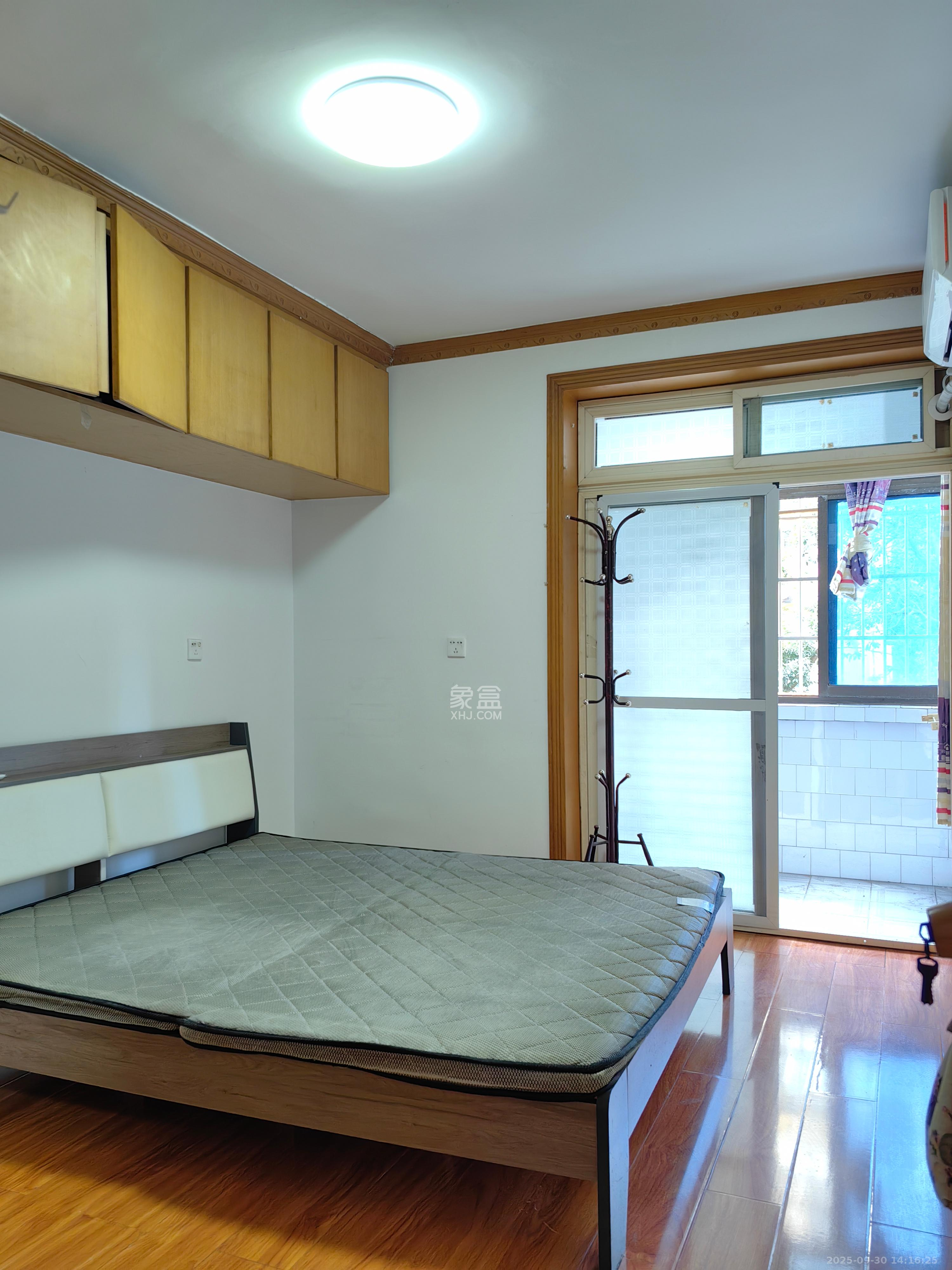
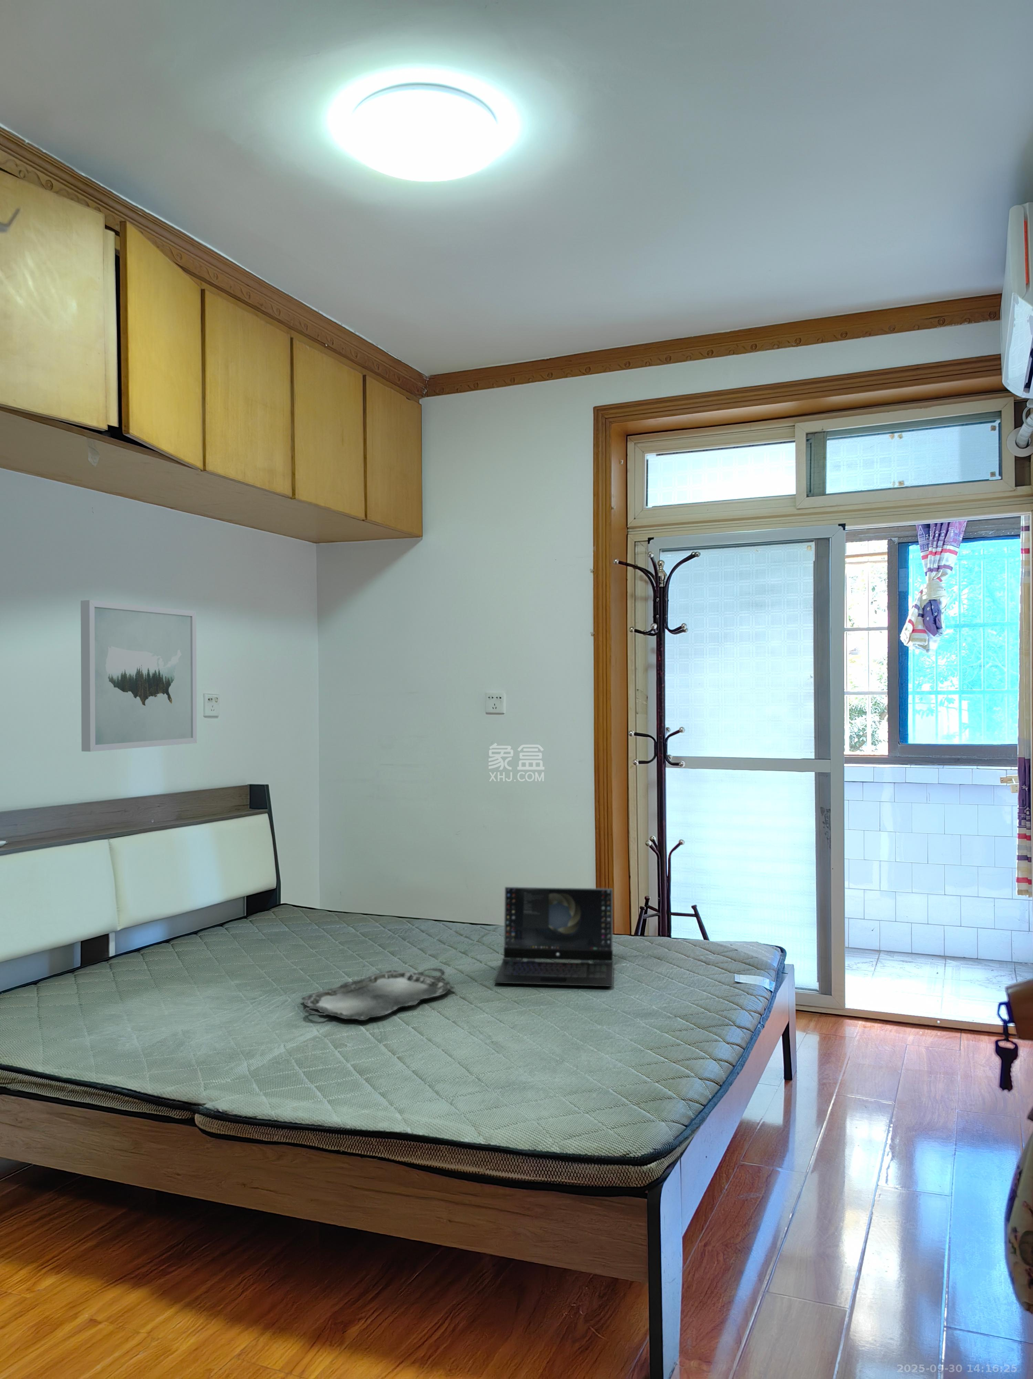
+ laptop [494,886,613,987]
+ serving tray [301,967,456,1021]
+ wall art [80,599,197,751]
